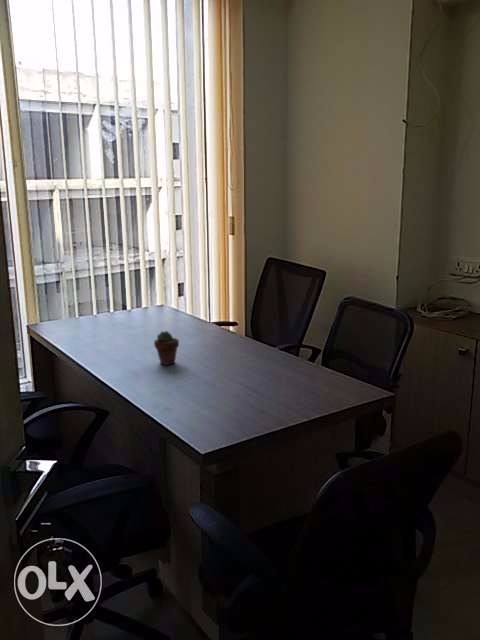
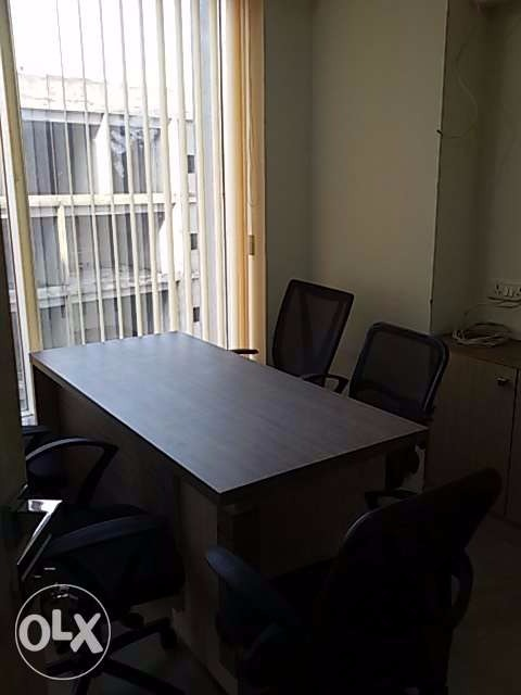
- potted succulent [153,330,180,366]
